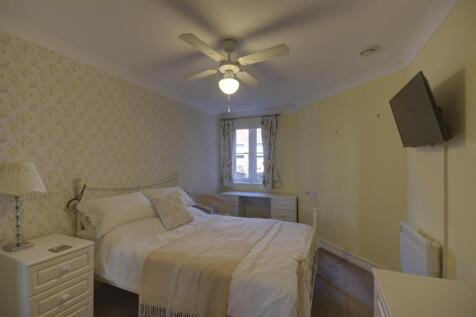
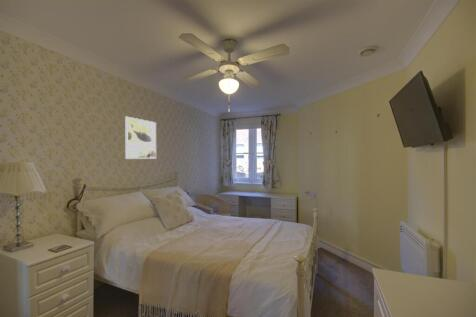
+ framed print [124,116,157,160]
